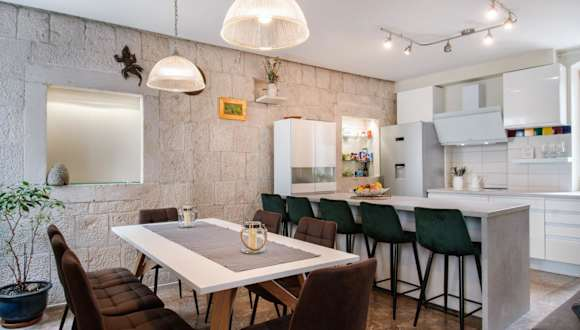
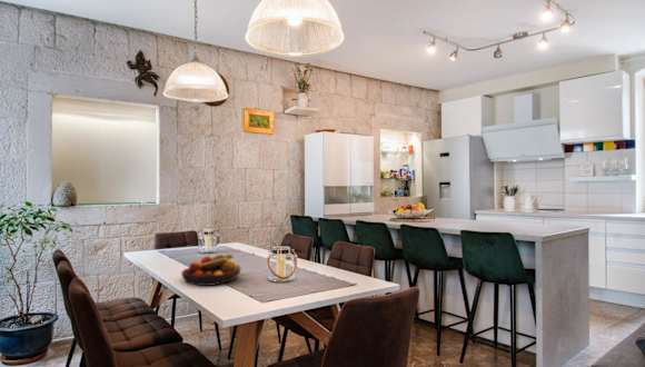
+ fruit bowl [180,251,242,287]
